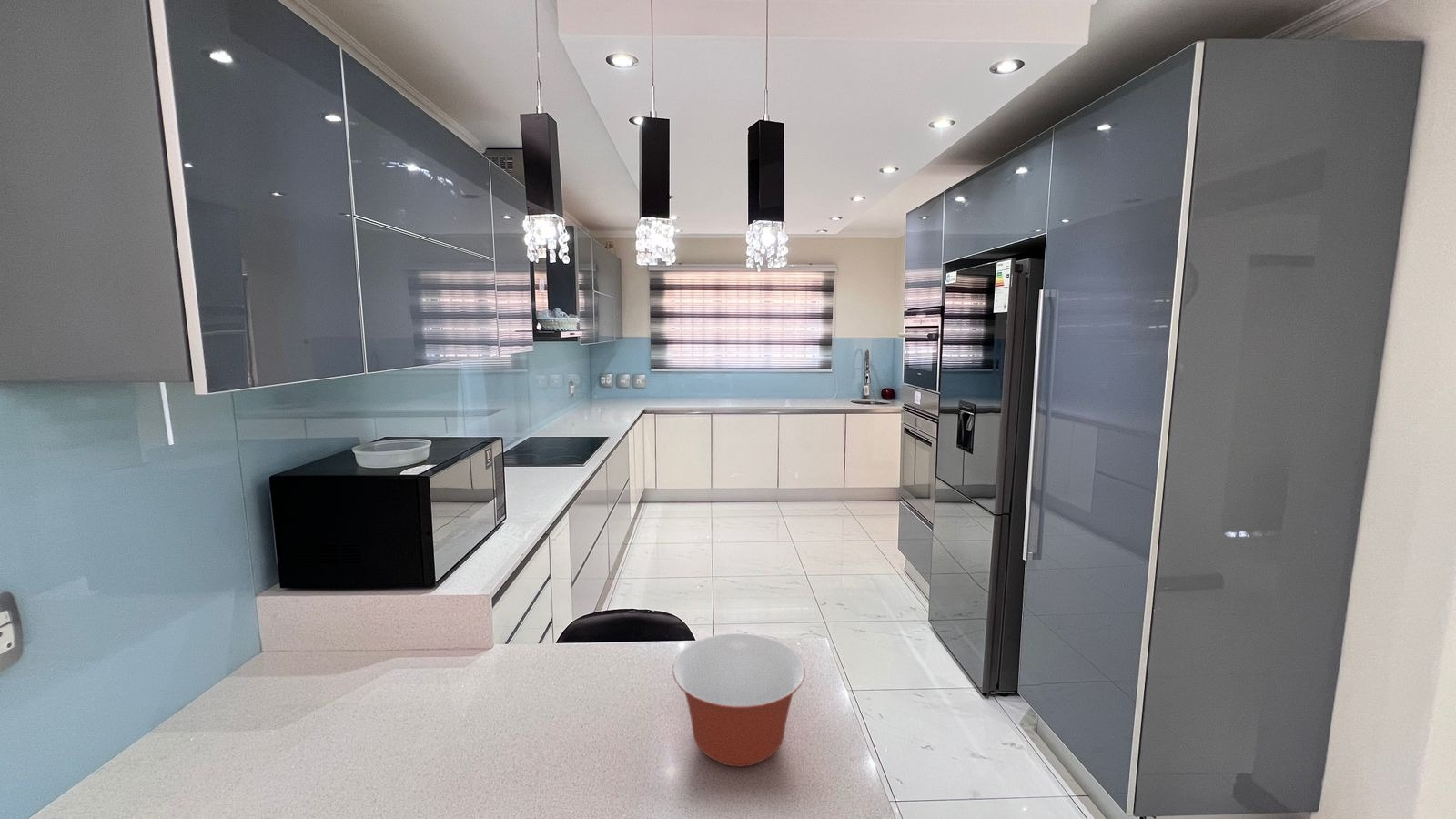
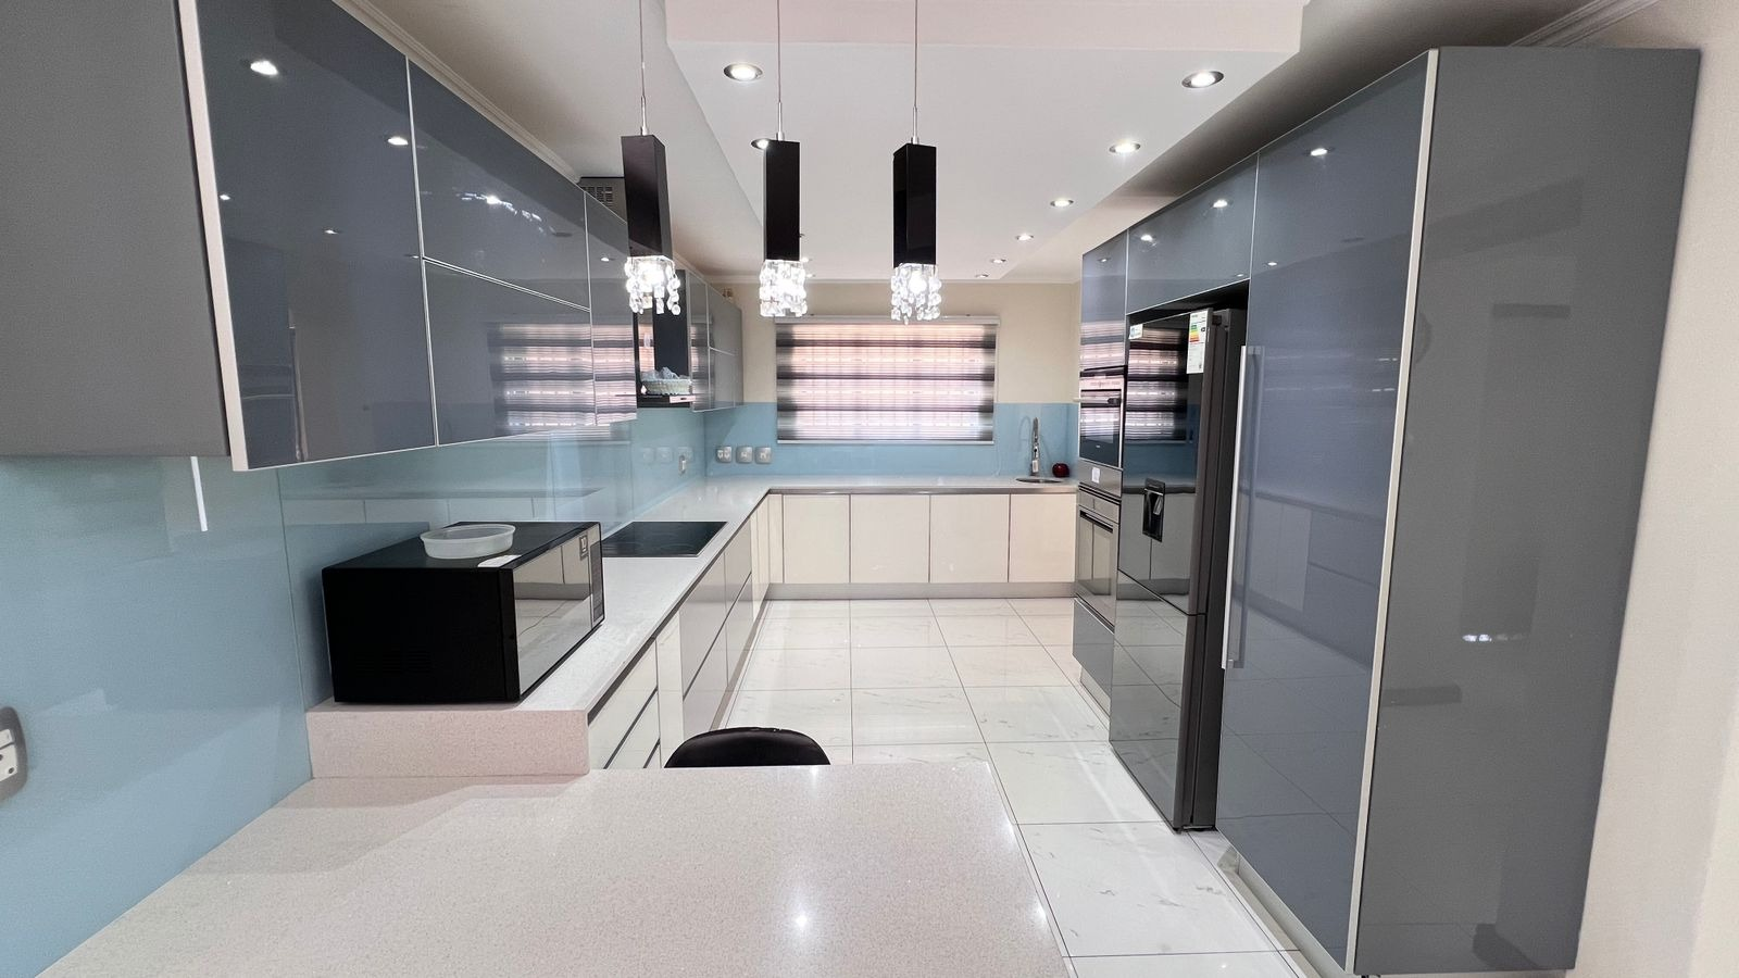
- mixing bowl [672,632,806,768]
